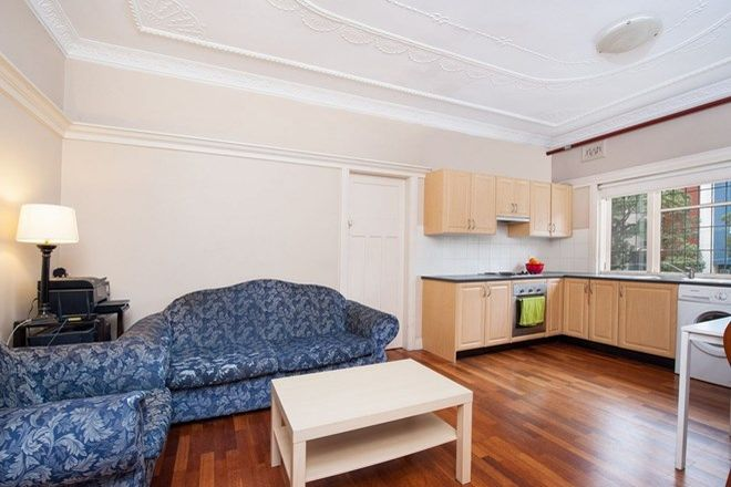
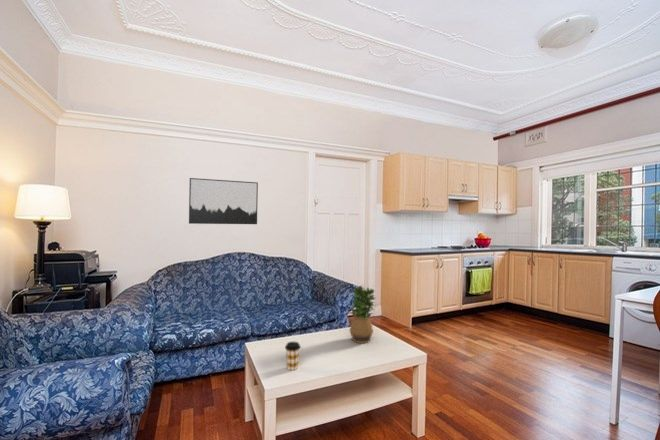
+ wall art [188,177,259,225]
+ coffee cup [284,341,302,371]
+ potted plant [349,284,378,344]
